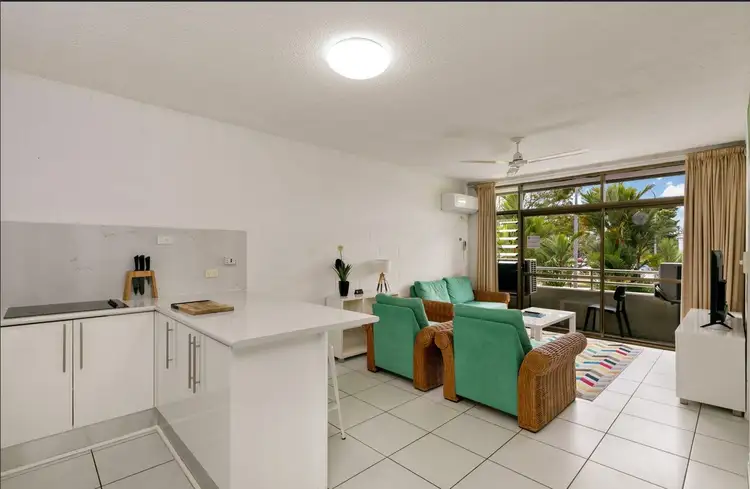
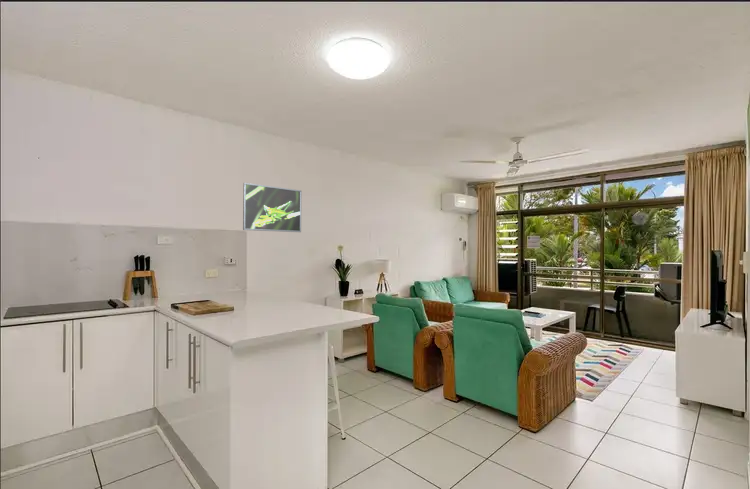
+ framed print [242,182,303,233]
